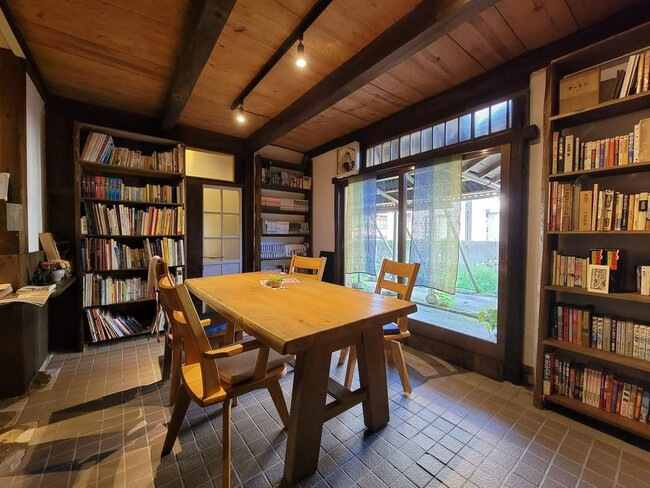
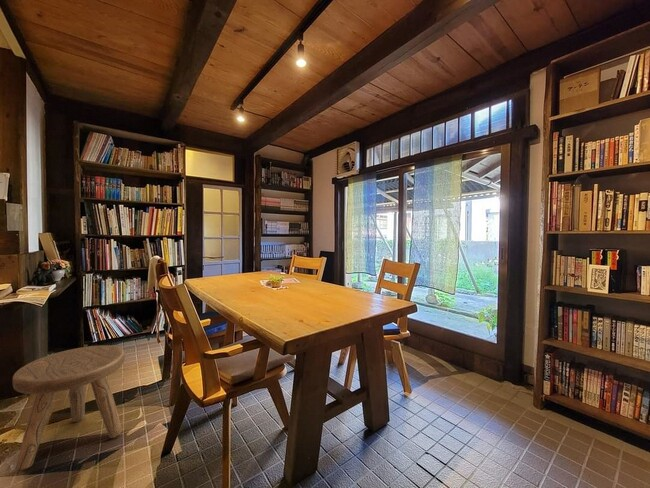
+ stool [12,345,126,471]
